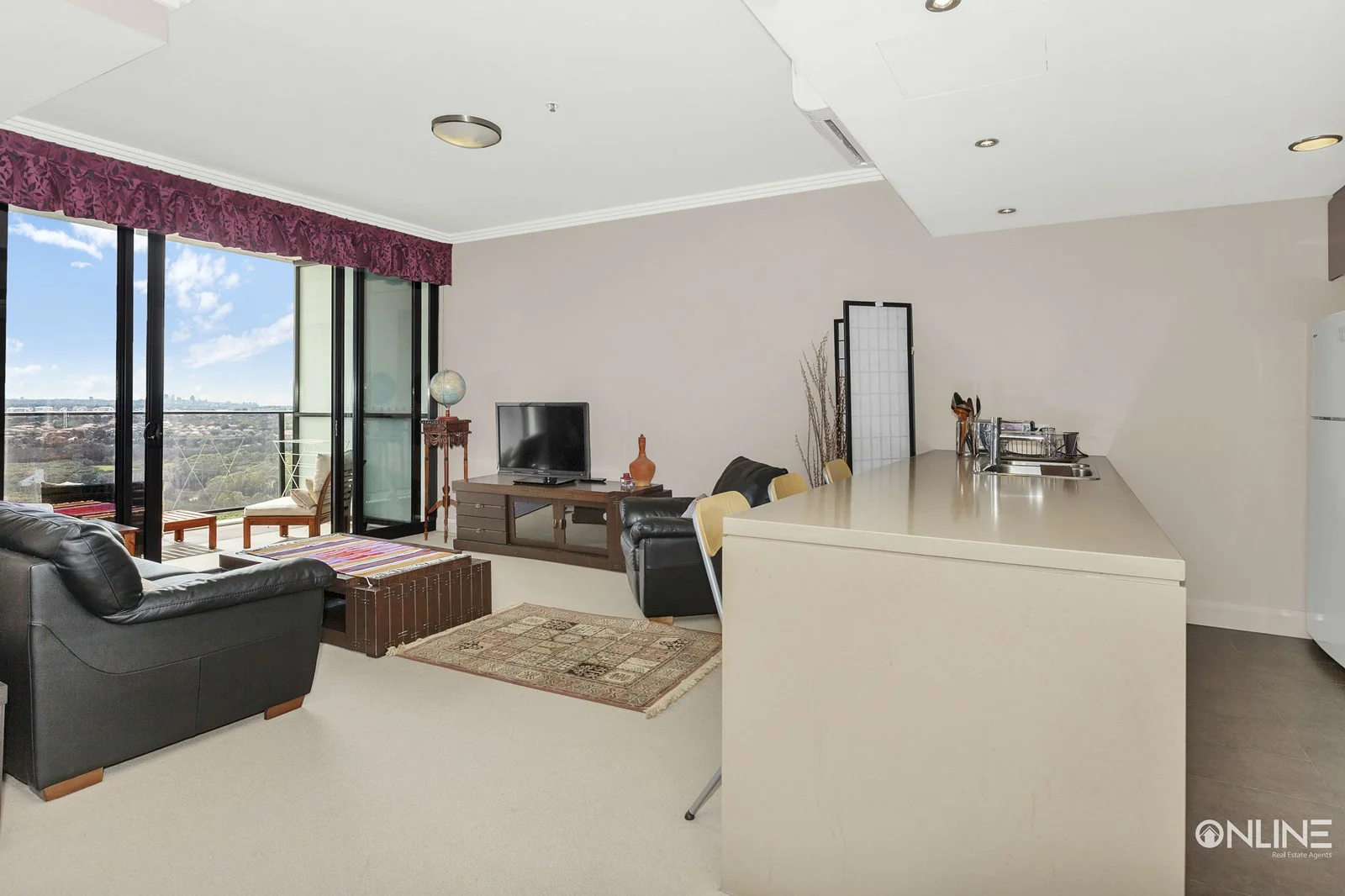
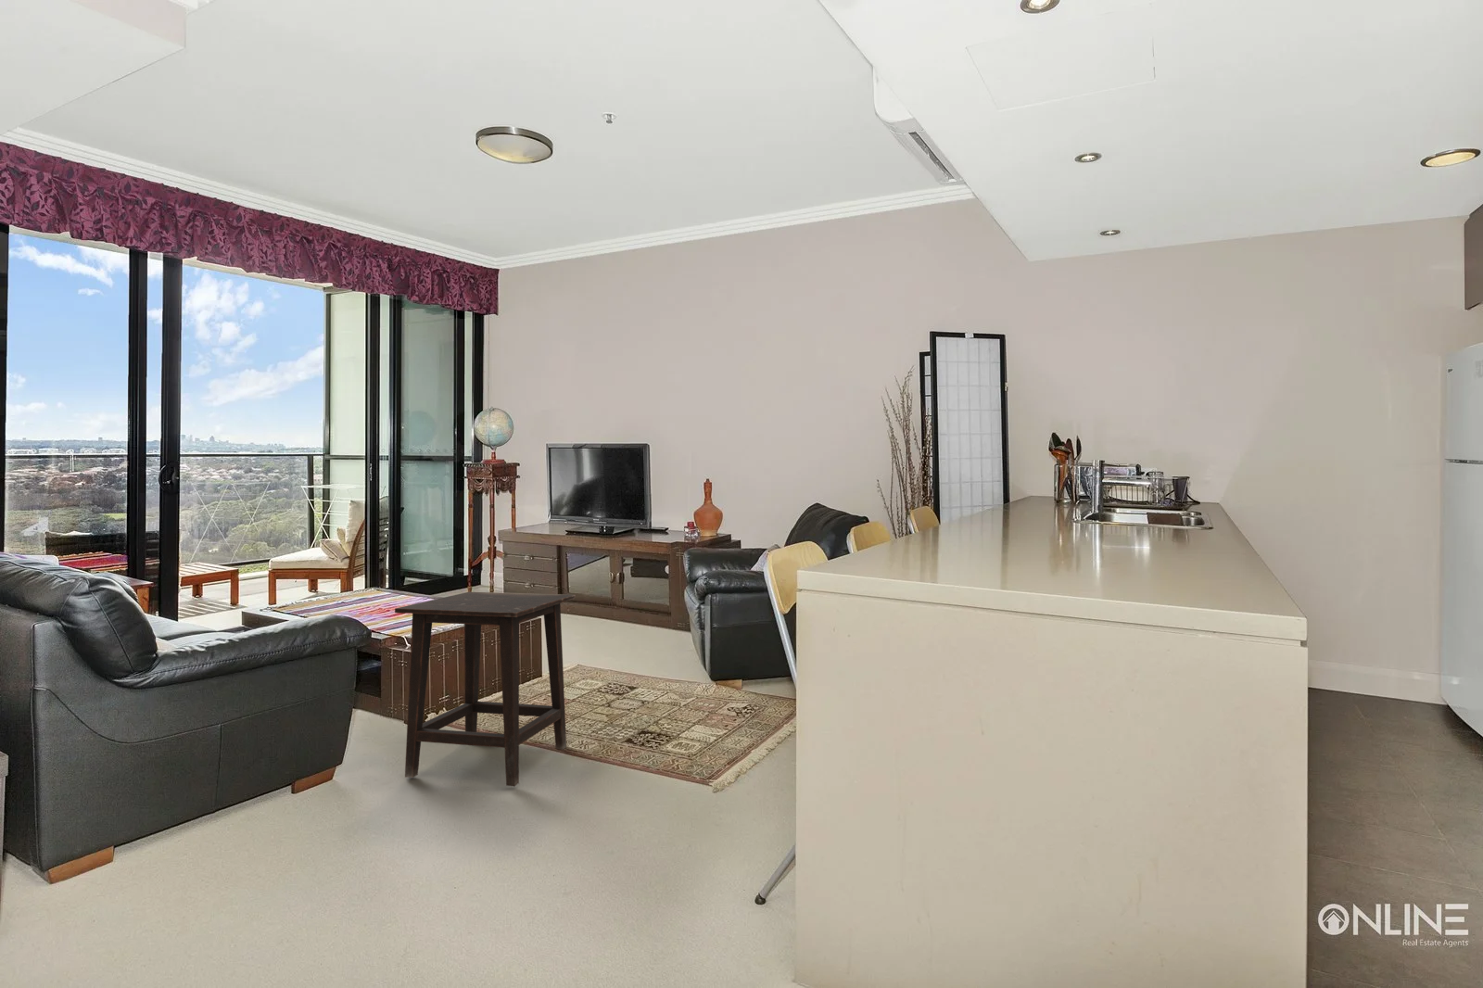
+ side table [394,590,577,787]
